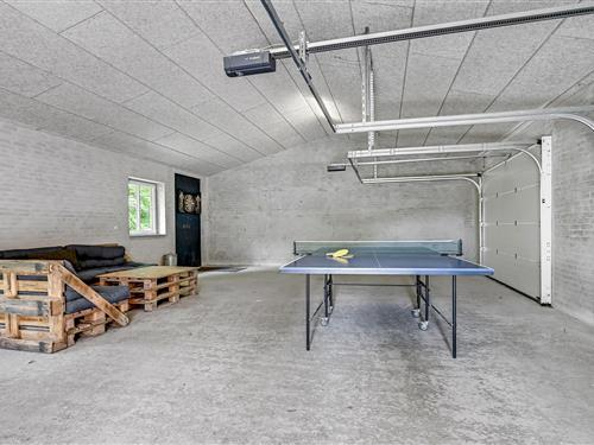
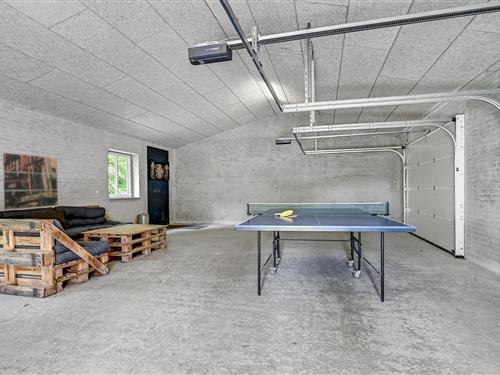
+ wall art [2,152,59,211]
